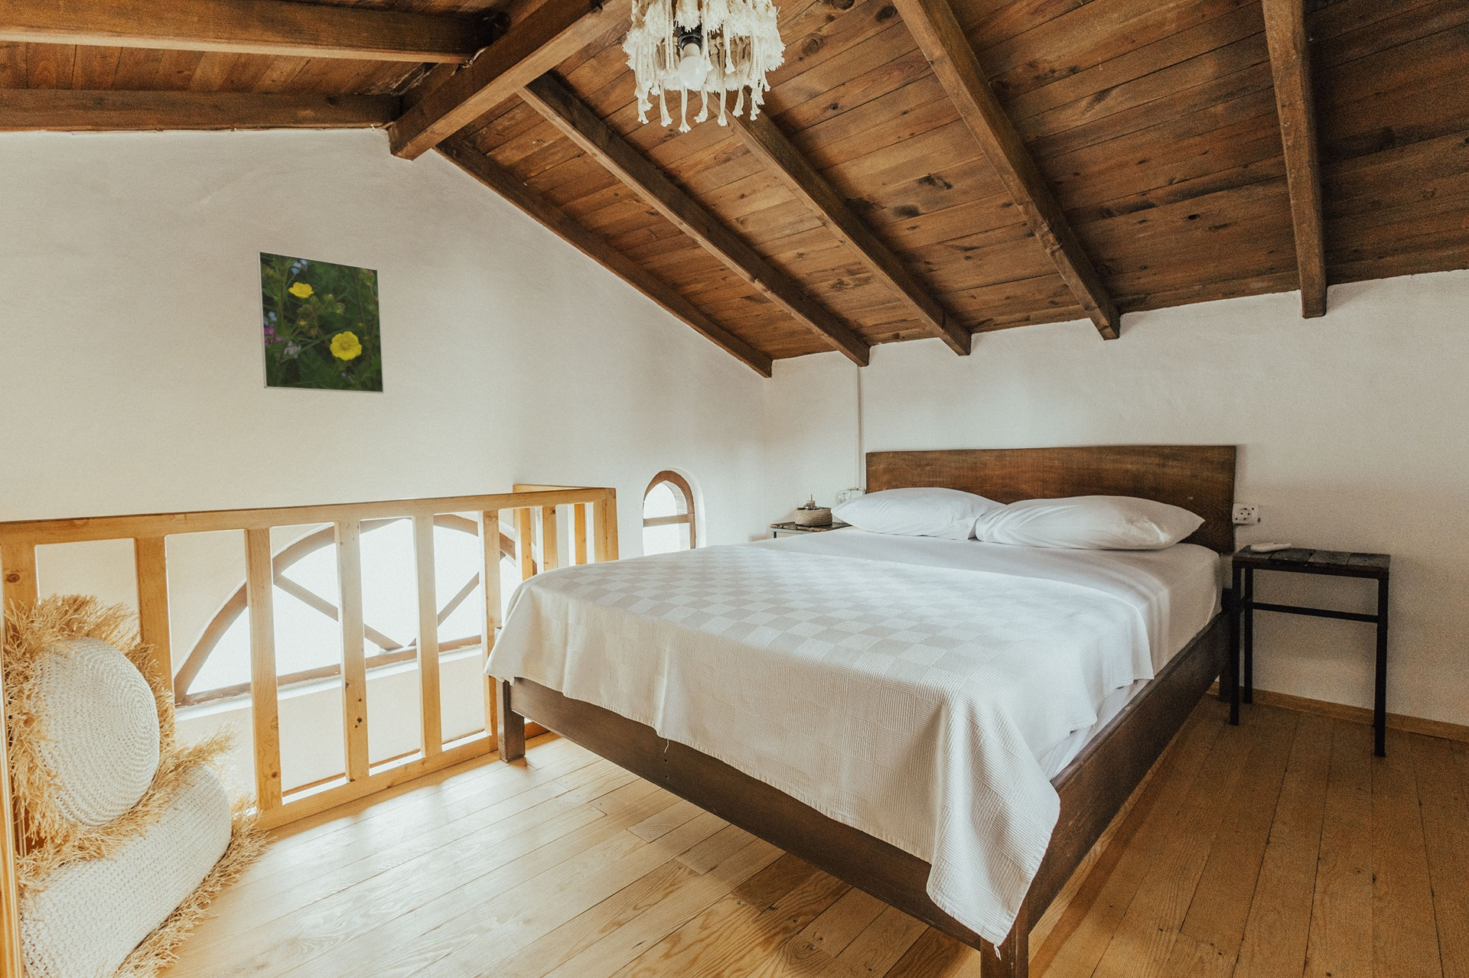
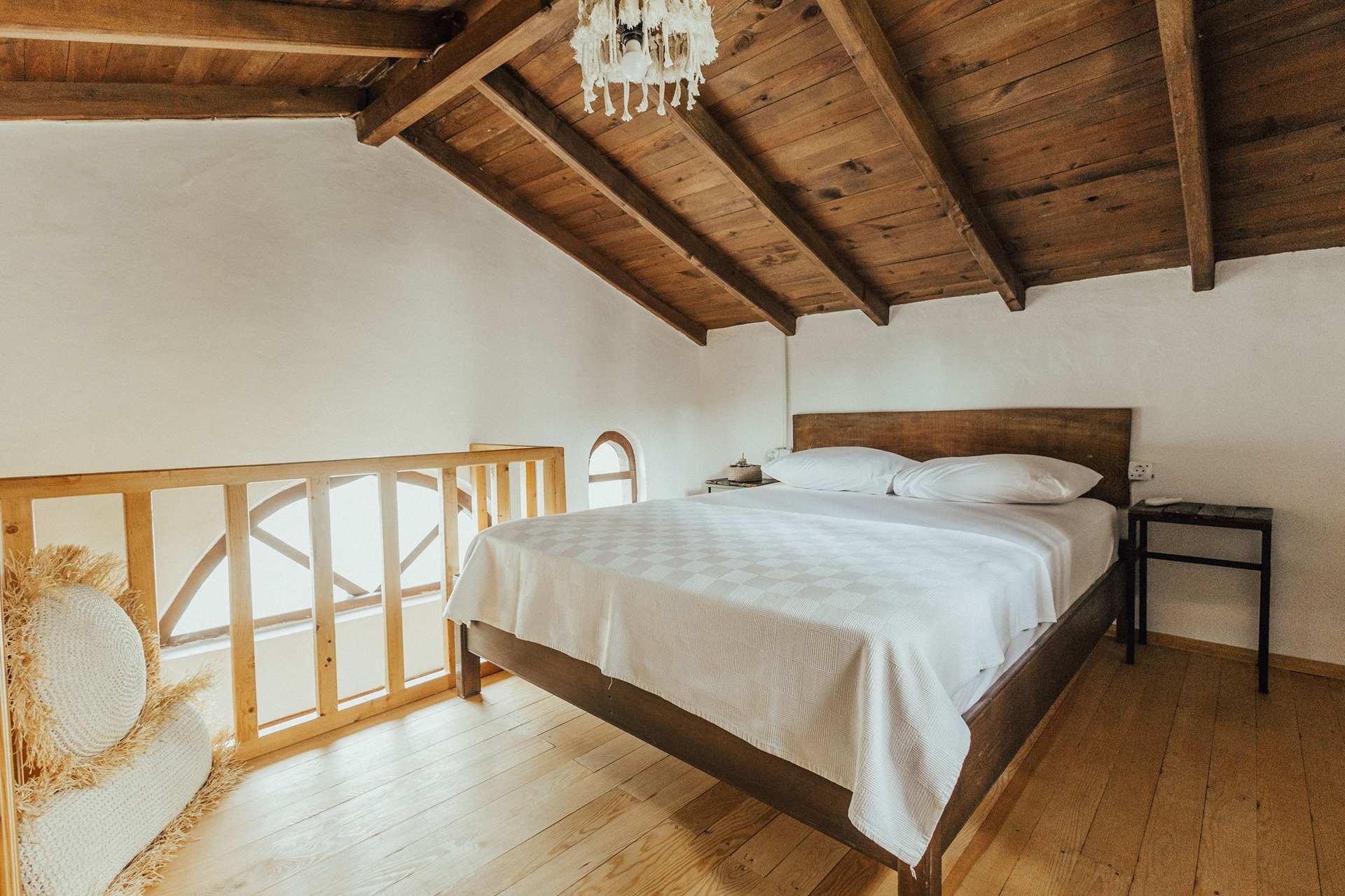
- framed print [257,250,384,394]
